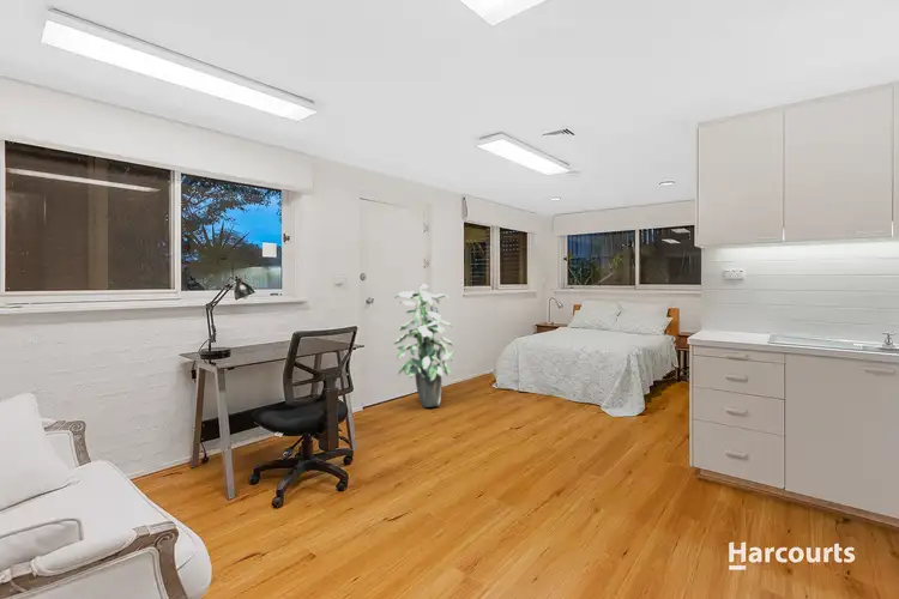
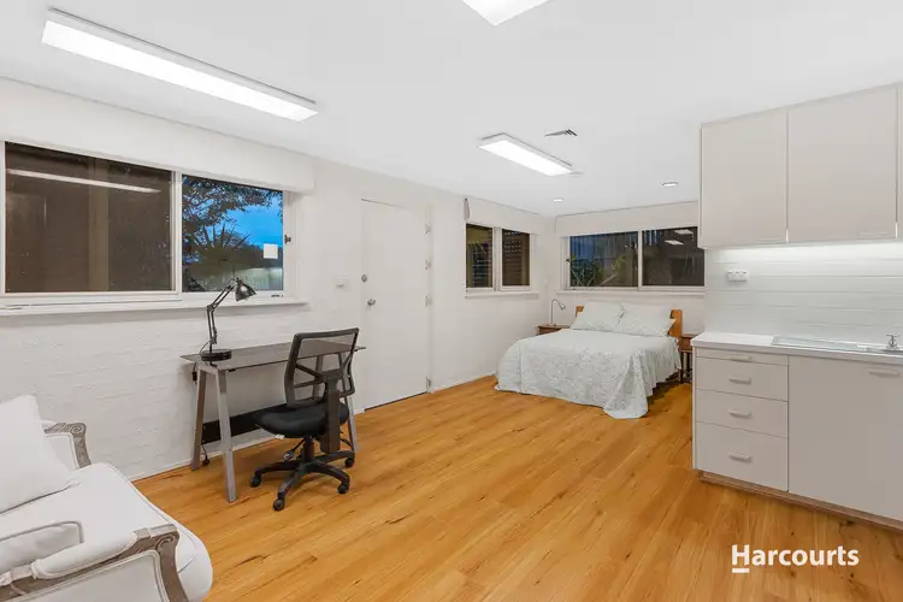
- indoor plant [392,283,457,409]
